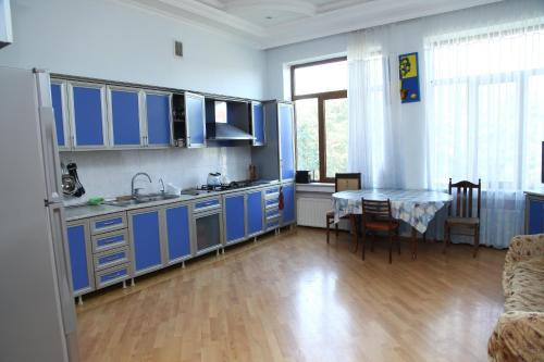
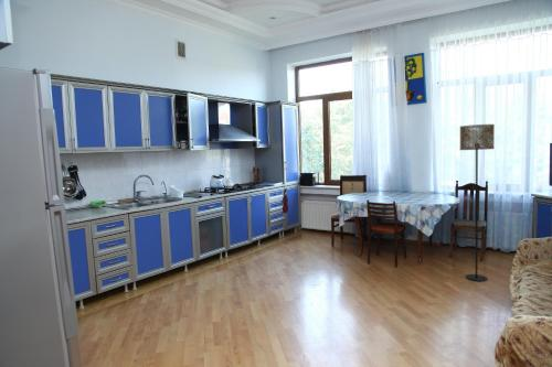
+ floor lamp [459,123,496,282]
